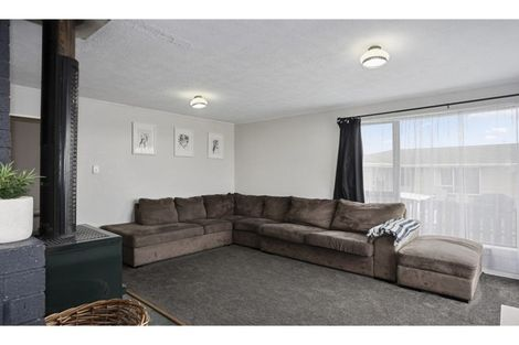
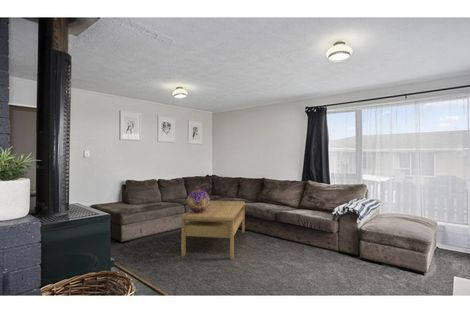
+ coffee table [180,200,246,261]
+ decorative globe [186,189,211,213]
